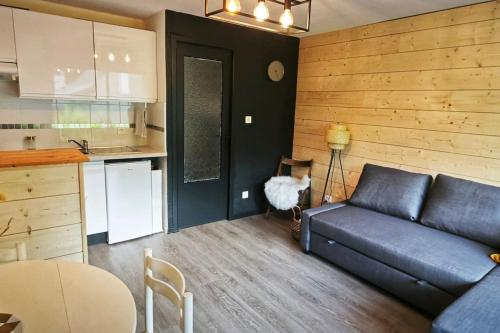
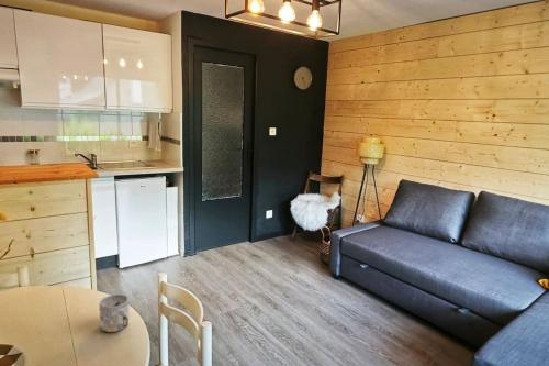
+ mug [99,293,130,333]
